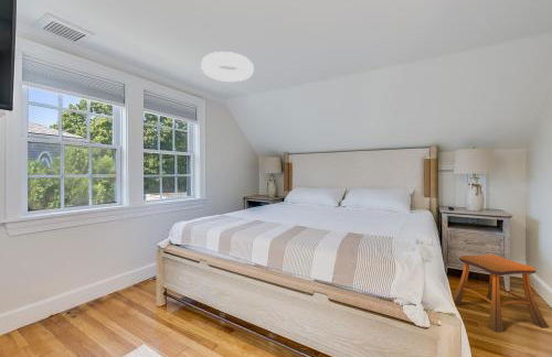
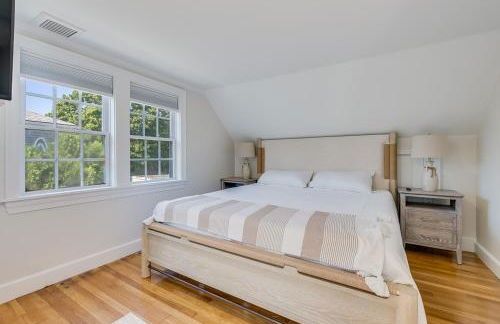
- stool [452,253,550,333]
- ceiling light [200,51,255,83]
